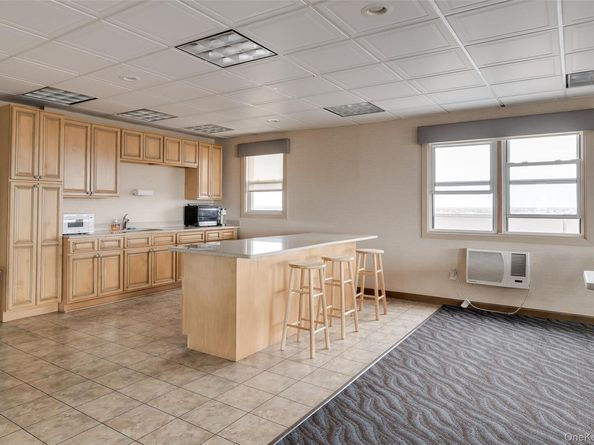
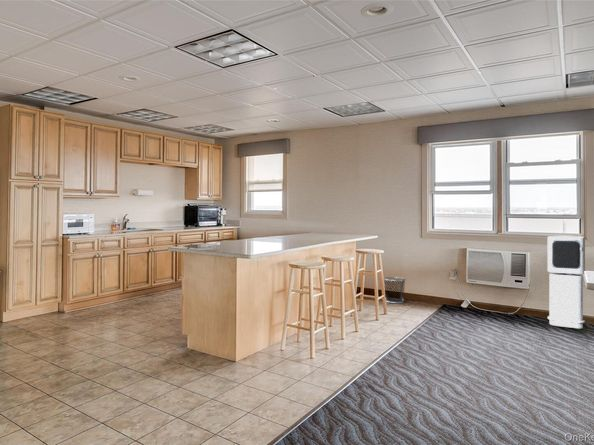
+ air purifier [547,235,586,329]
+ waste bin [383,276,407,304]
